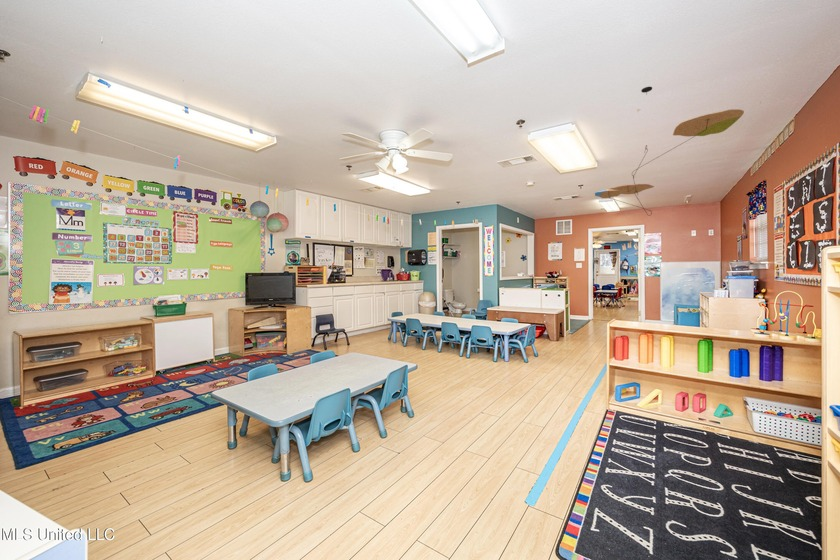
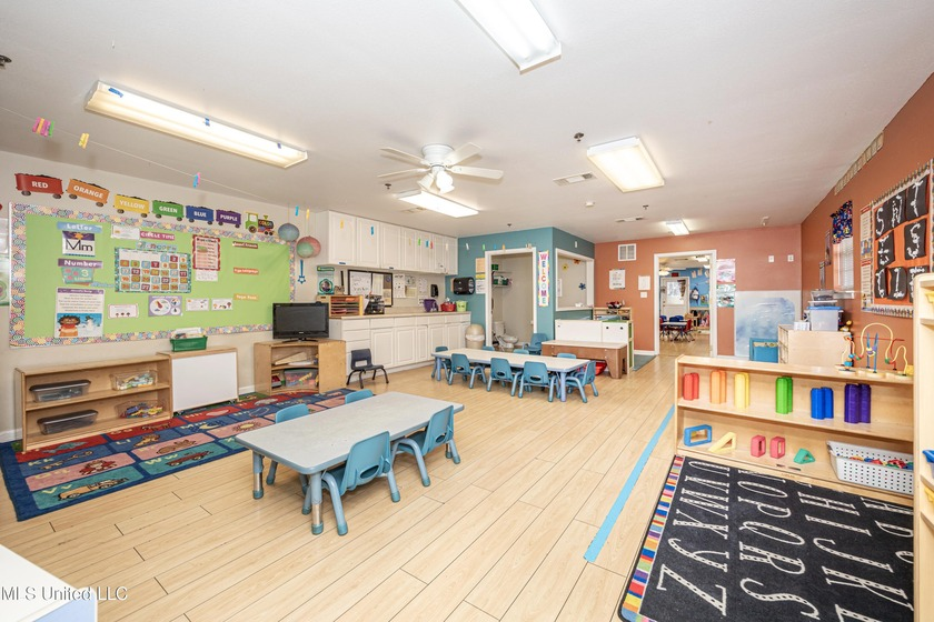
- ceiling mobile [594,86,745,217]
